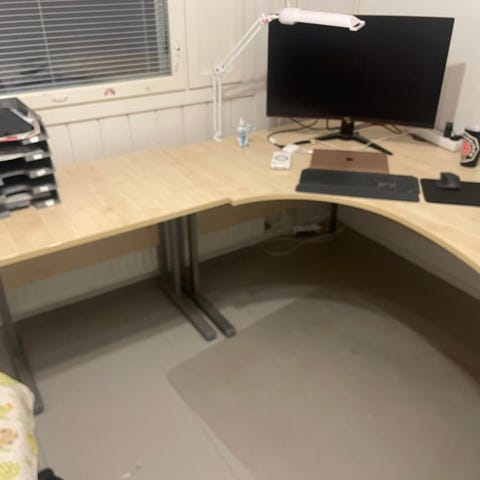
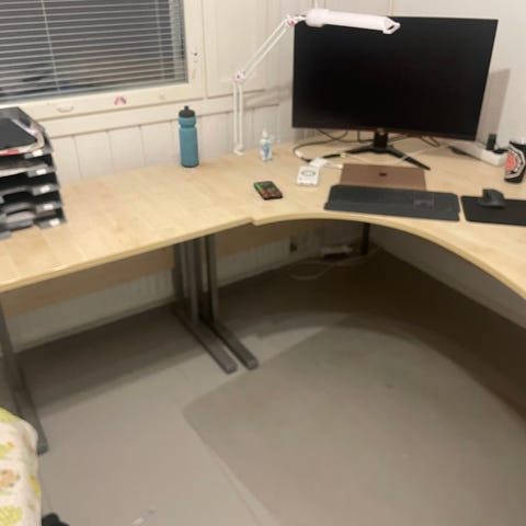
+ water bottle [176,104,199,168]
+ smartphone [253,180,284,201]
